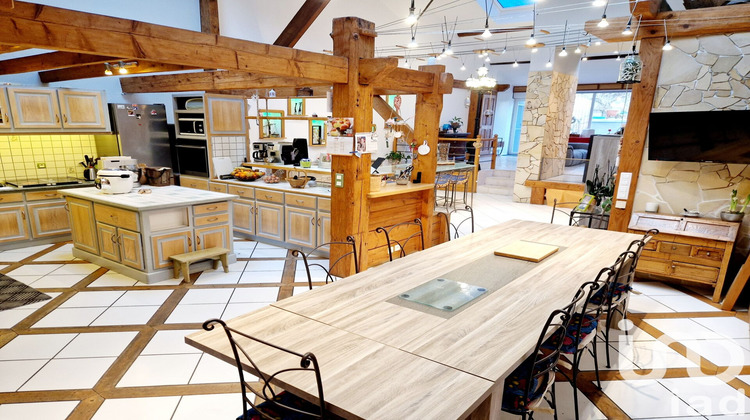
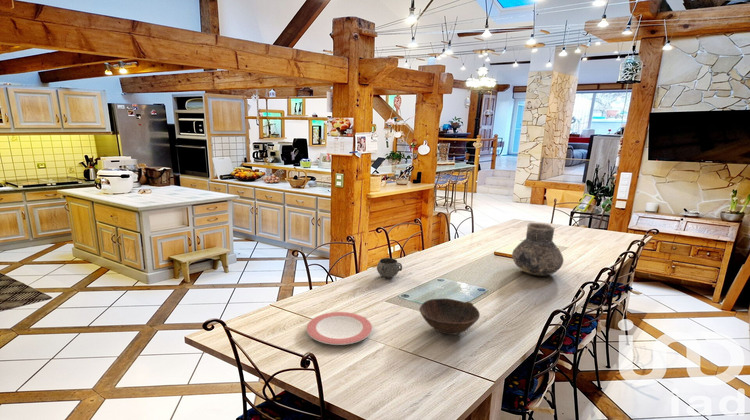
+ plate [305,311,373,346]
+ vase [511,222,565,276]
+ decorative bowl [376,257,403,279]
+ bowl [418,297,481,336]
